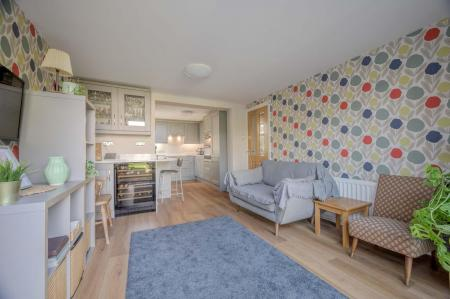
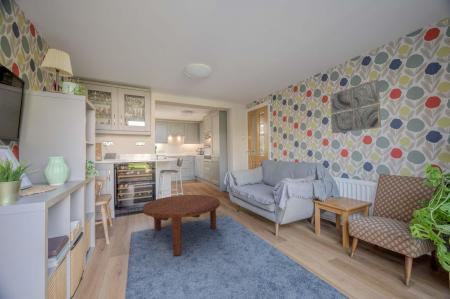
+ wall art [329,79,382,134]
+ coffee table [141,194,221,256]
